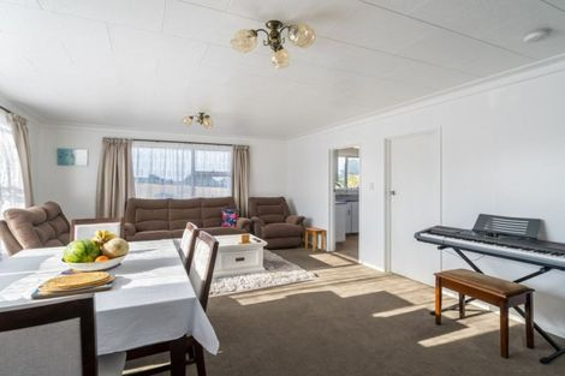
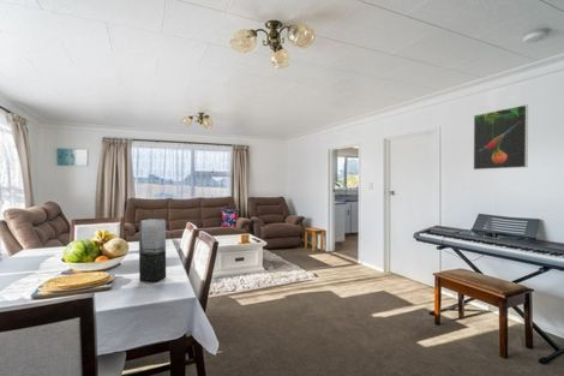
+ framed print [473,103,529,171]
+ vase [138,217,167,284]
